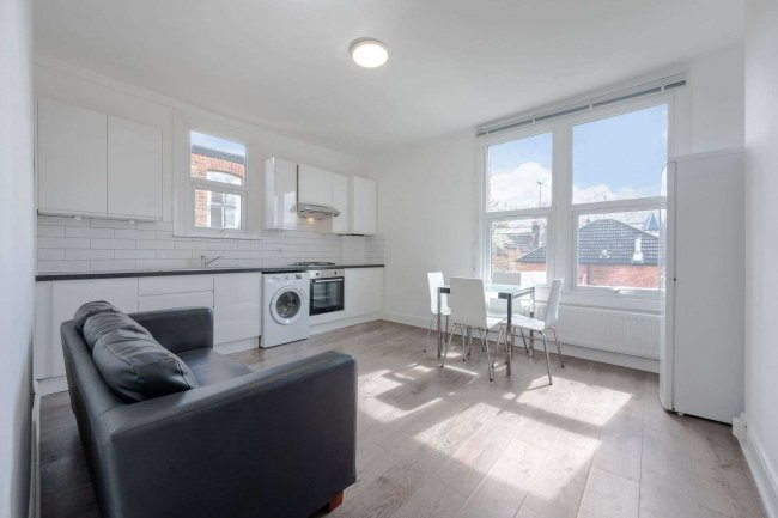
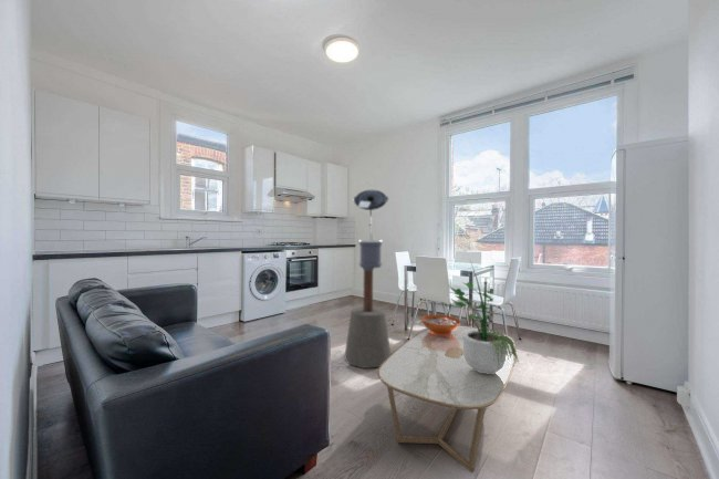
+ decorative bowl [420,314,461,335]
+ coffee table [376,324,517,473]
+ potted plant [447,260,520,374]
+ floor lamp [344,189,392,369]
